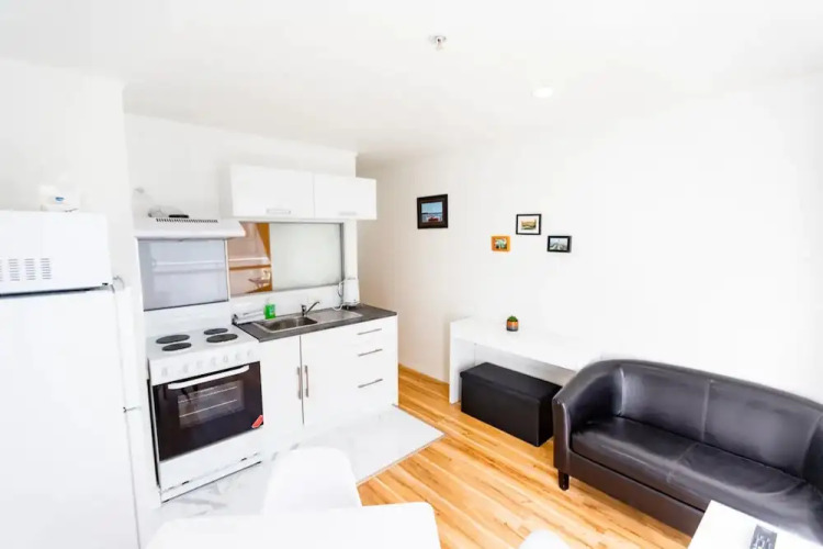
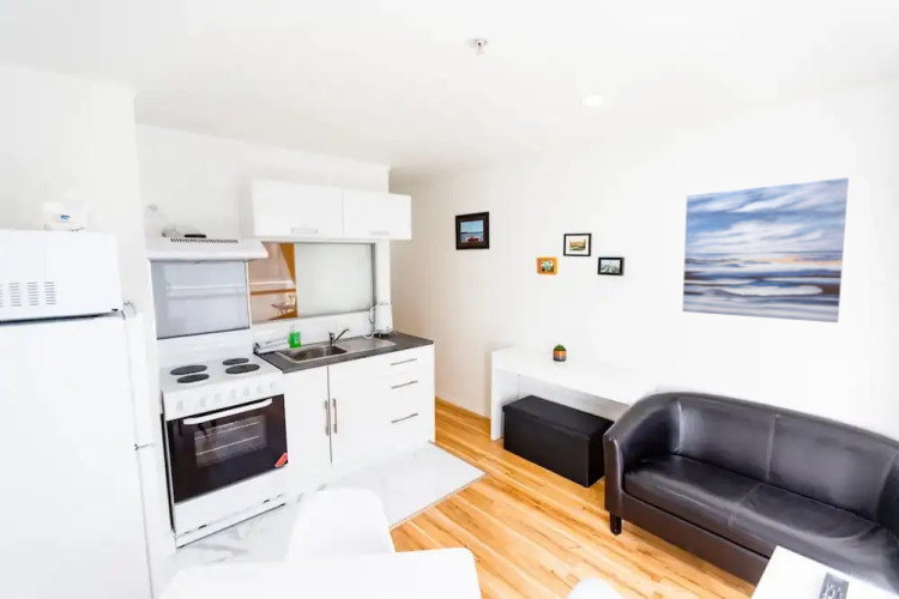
+ wall art [681,176,850,323]
